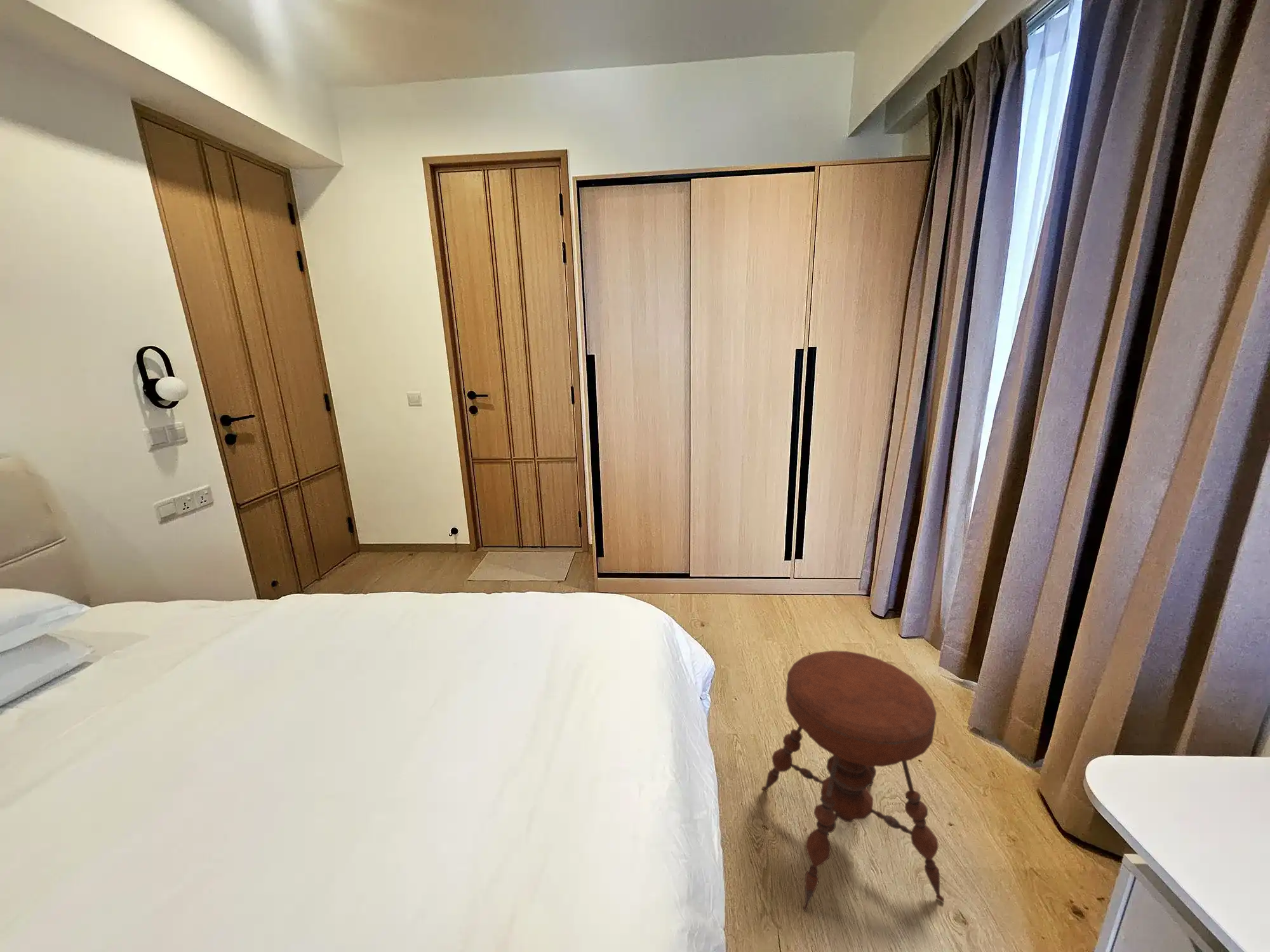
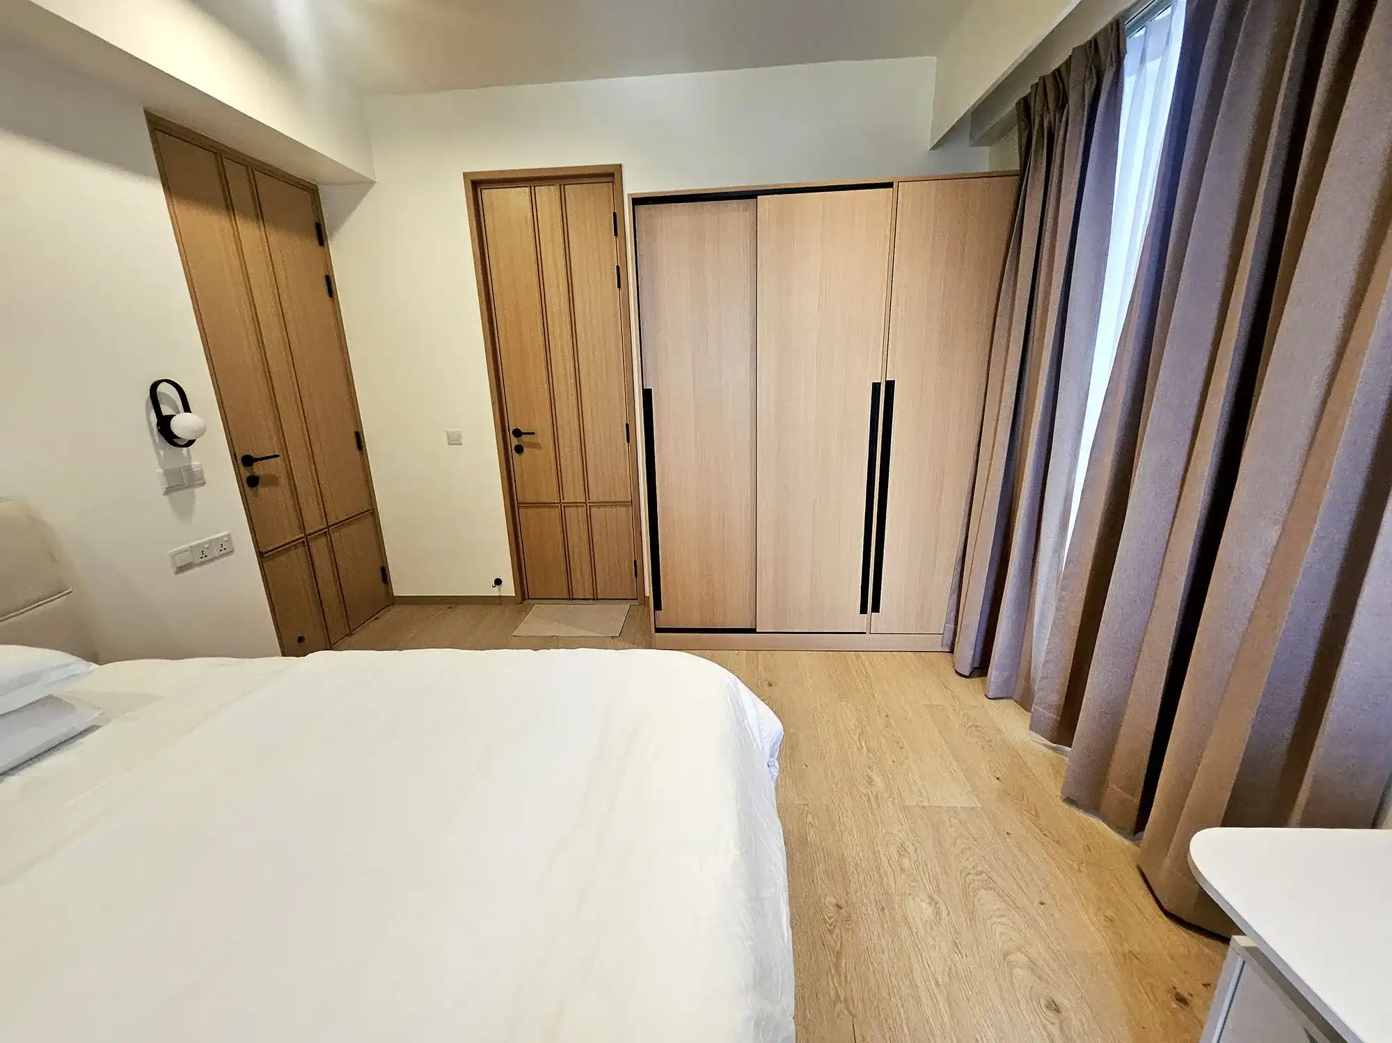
- stool [761,650,945,912]
